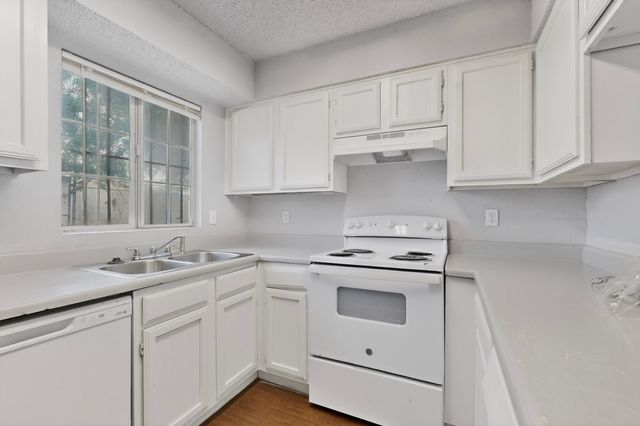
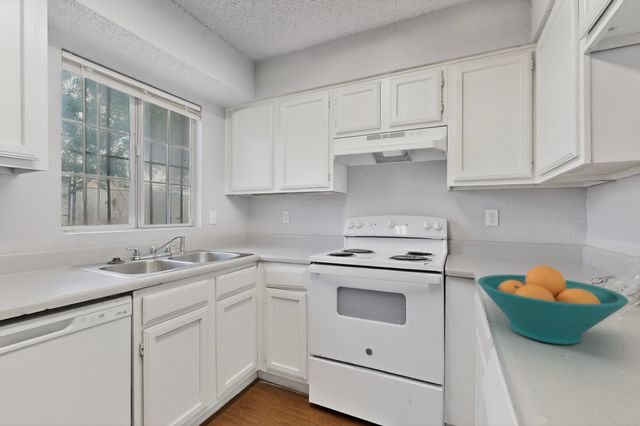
+ fruit bowl [477,265,629,346]
